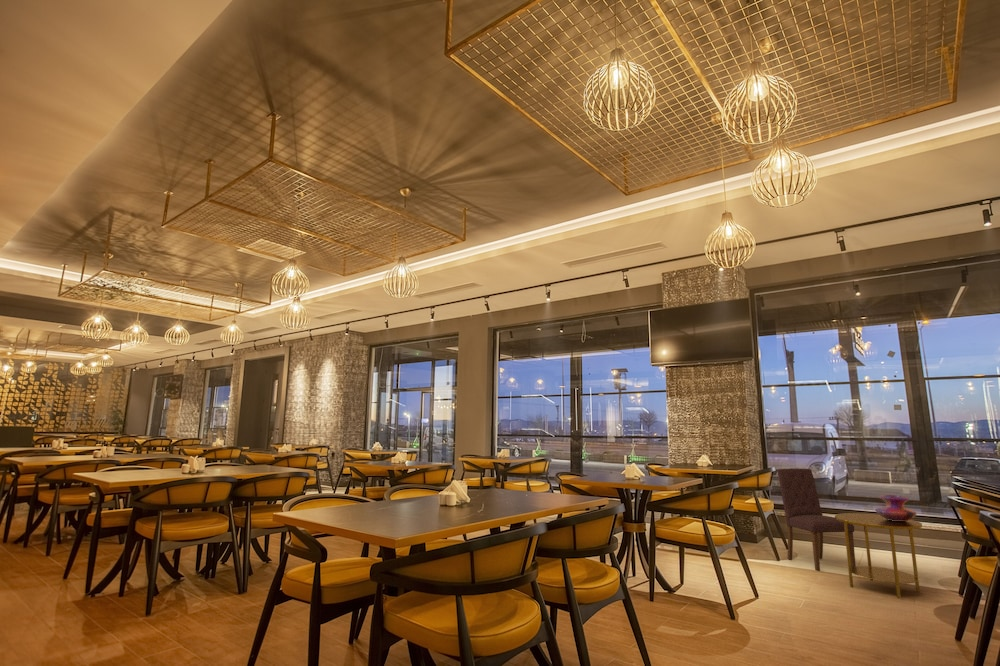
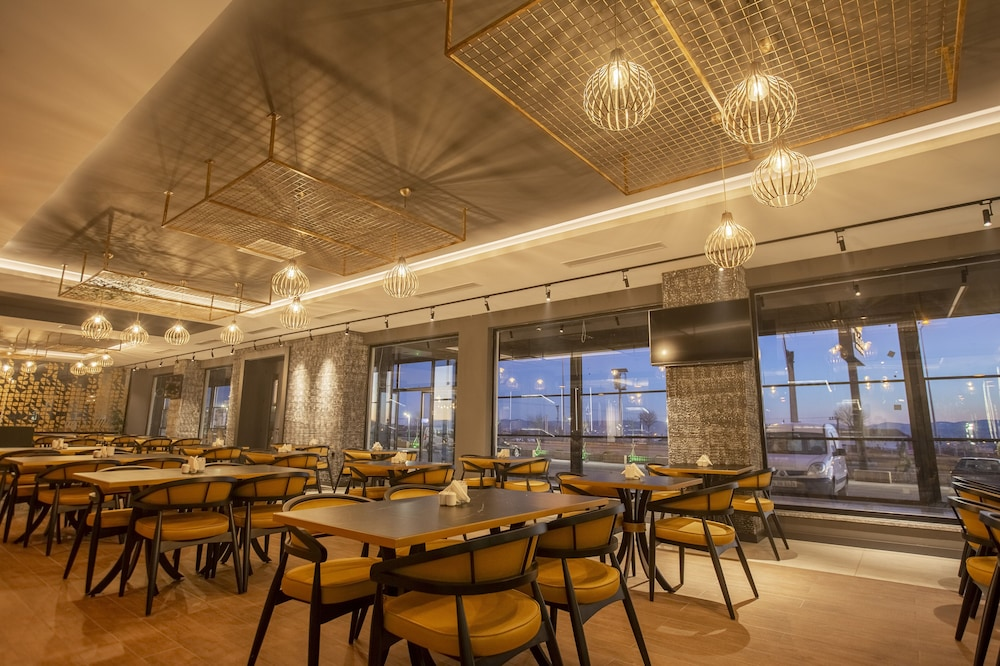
- decorative vase [874,494,918,521]
- side table [834,512,923,600]
- dining chair [776,467,857,572]
